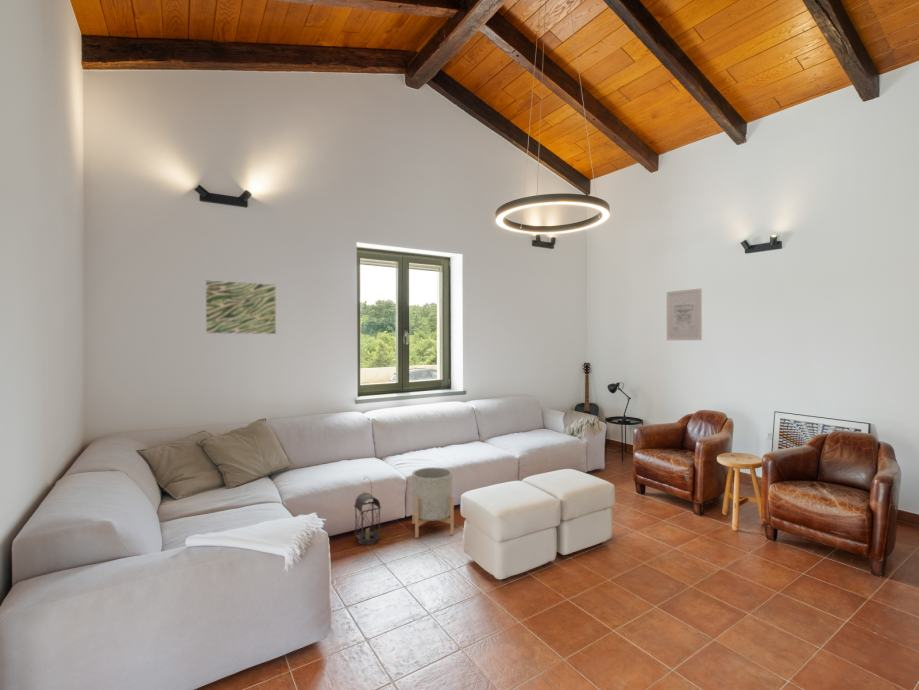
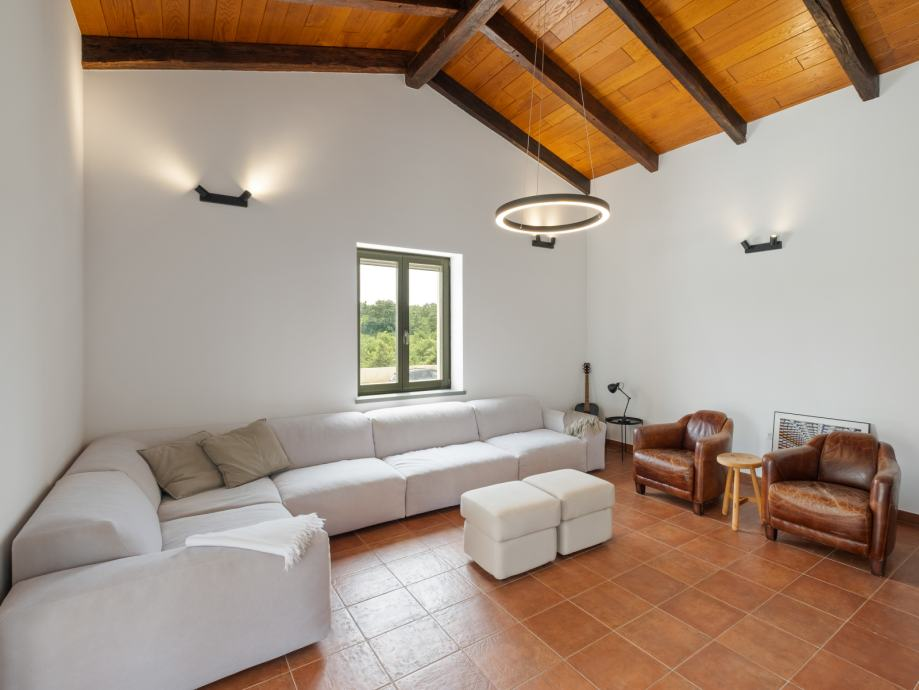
- lantern [353,476,383,546]
- wall art [205,279,277,335]
- planter [411,466,455,539]
- wall art [666,288,703,341]
